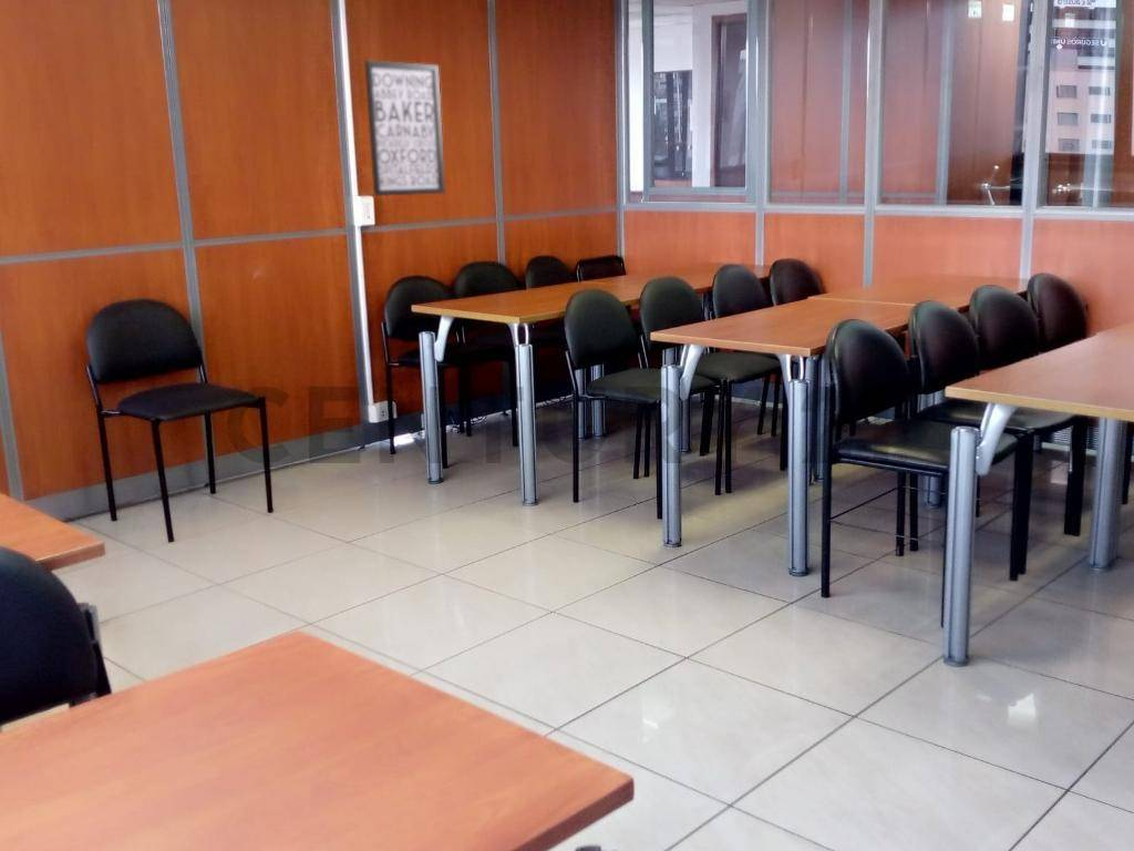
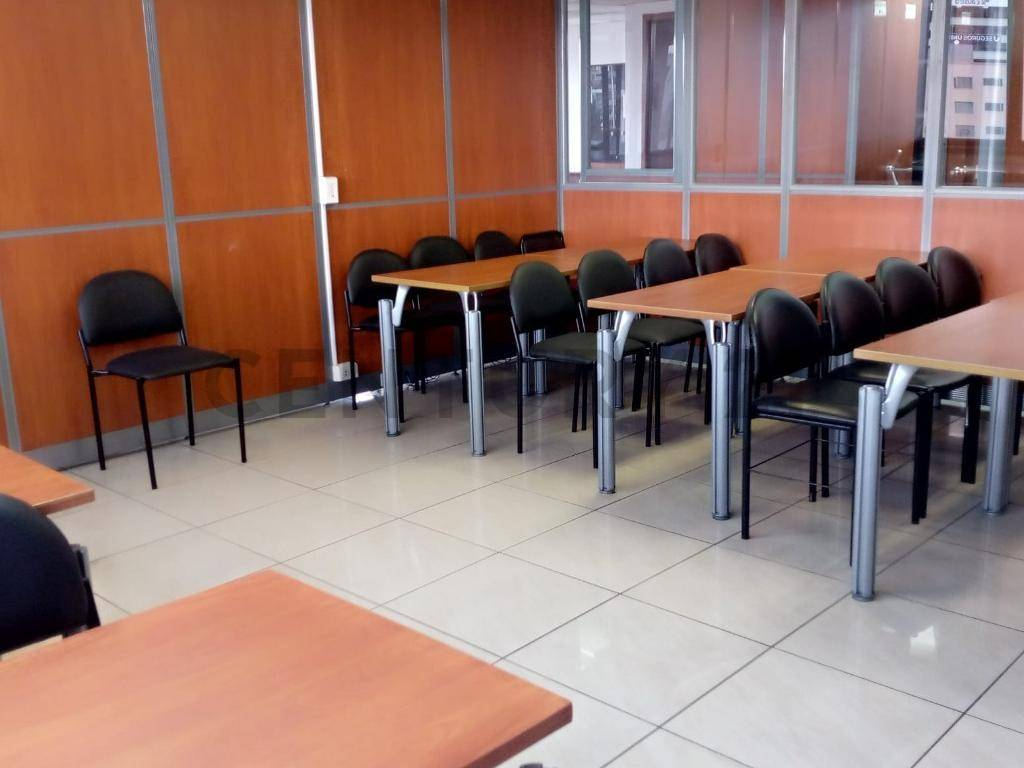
- wall art [363,60,446,197]
